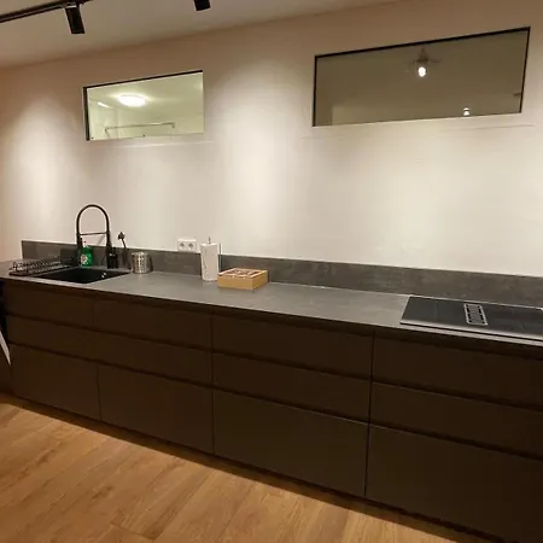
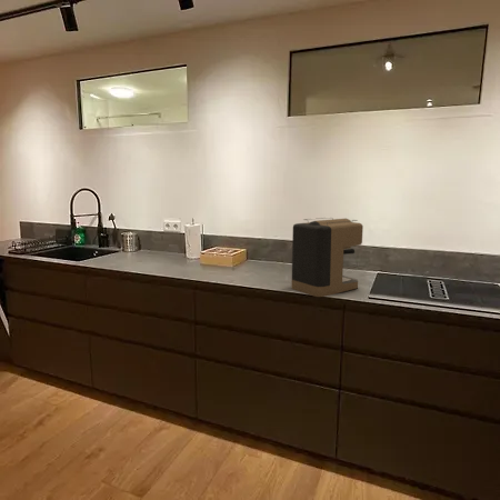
+ coffee maker [290,217,364,298]
